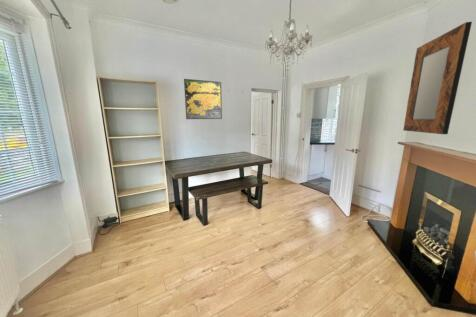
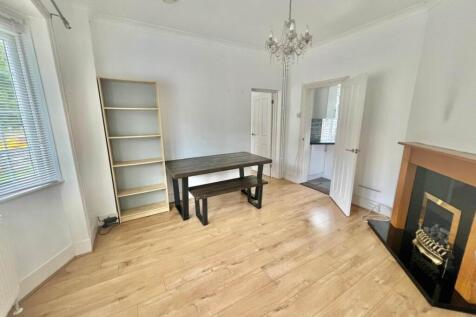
- home mirror [402,21,473,135]
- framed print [183,78,223,120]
